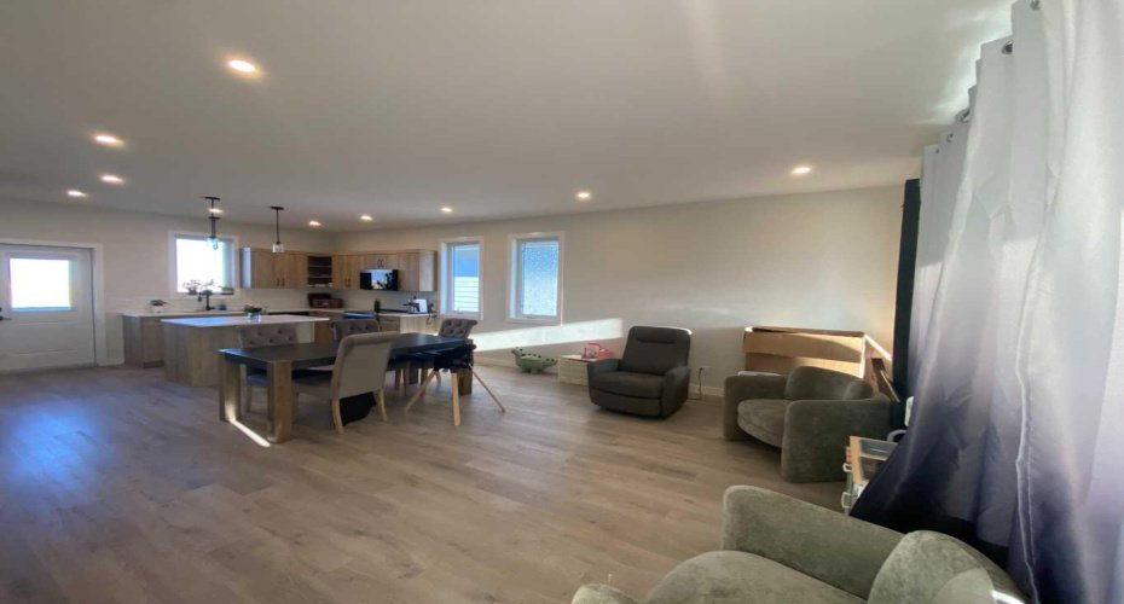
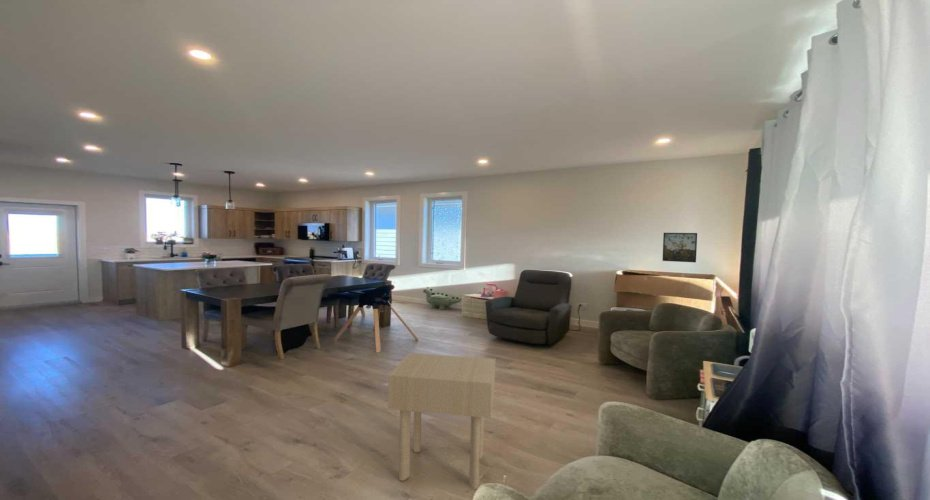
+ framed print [661,232,698,263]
+ side table [386,352,496,490]
